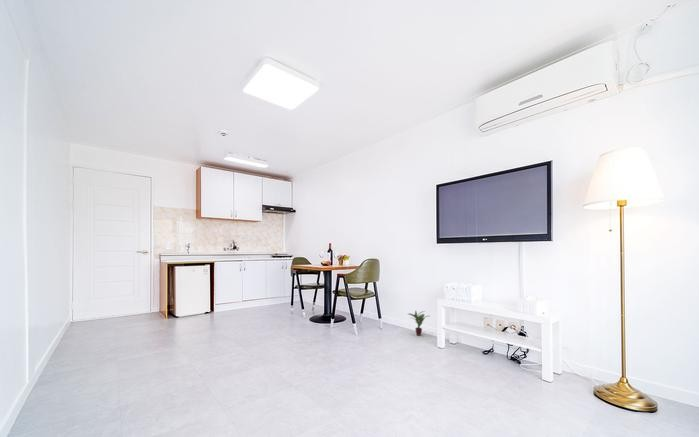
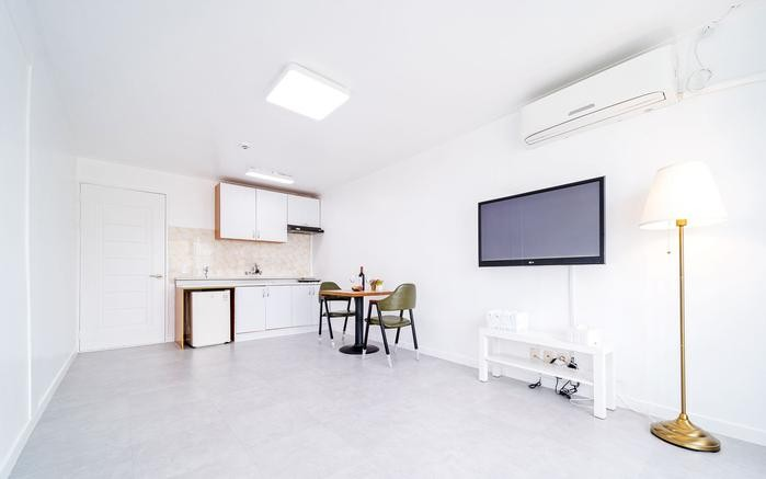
- potted plant [407,310,429,336]
